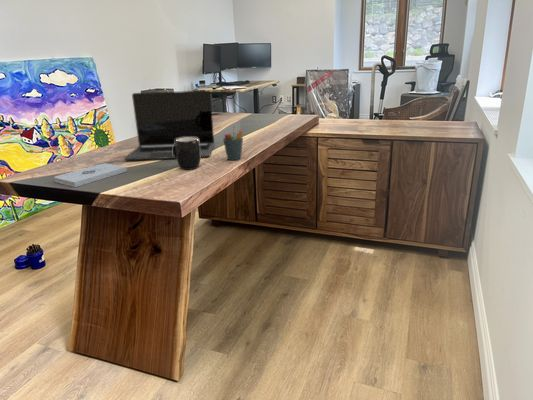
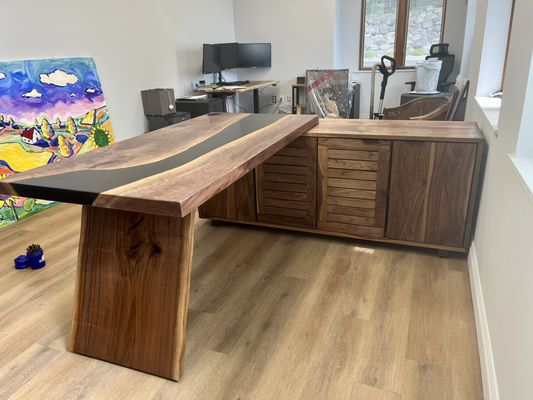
- mug [173,137,201,171]
- notepad [53,162,128,188]
- pen holder [222,125,244,161]
- laptop [124,90,215,161]
